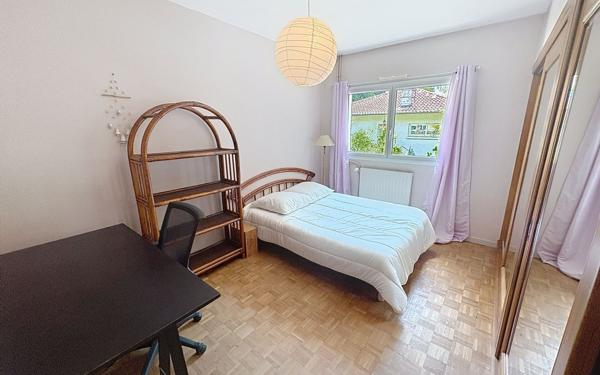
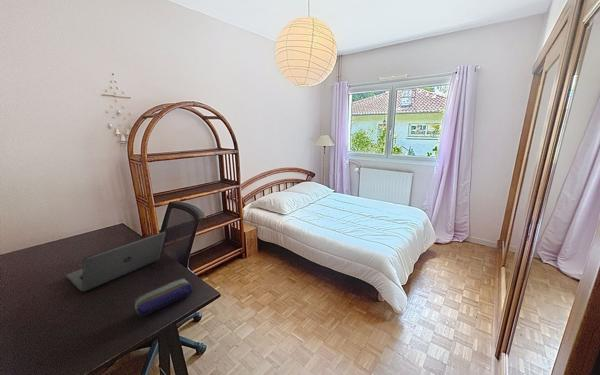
+ laptop [65,231,166,293]
+ pencil case [134,277,193,318]
